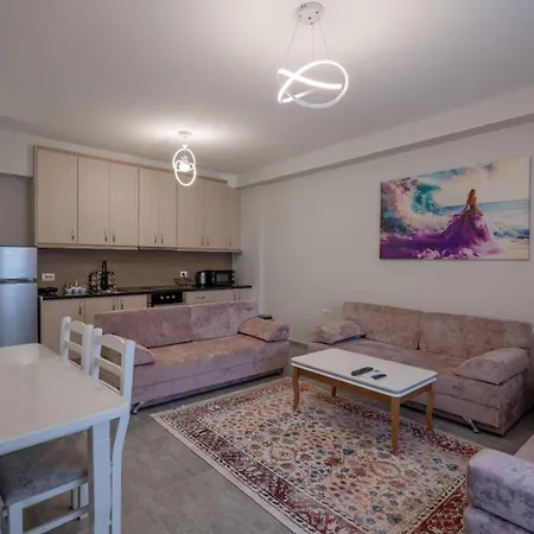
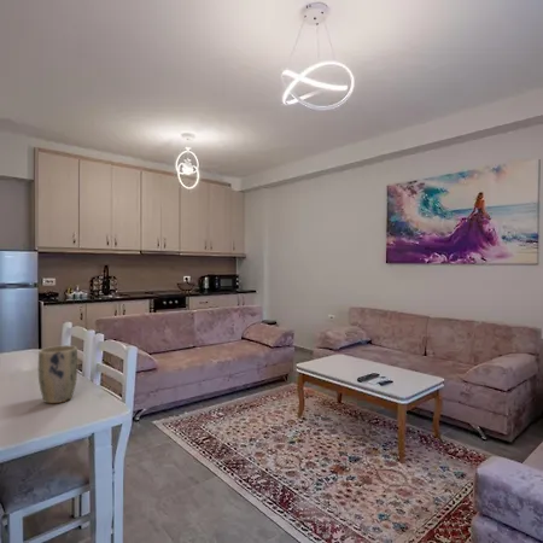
+ plant pot [37,344,78,404]
